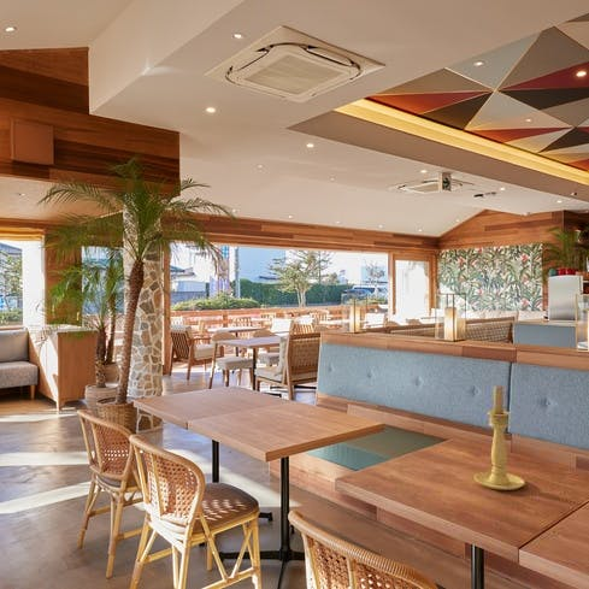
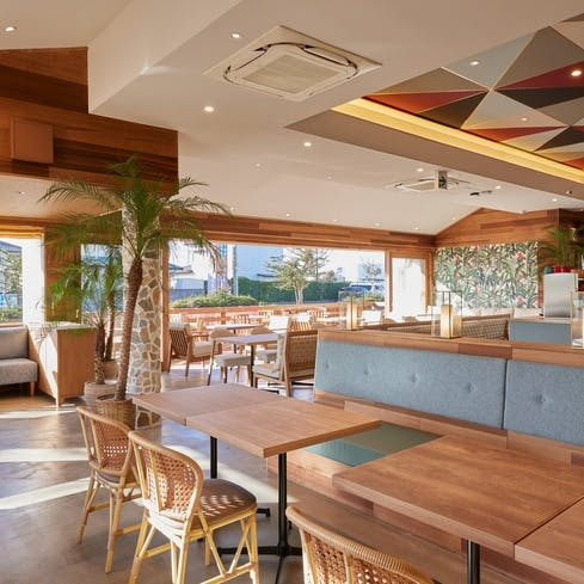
- candle holder [473,385,526,491]
